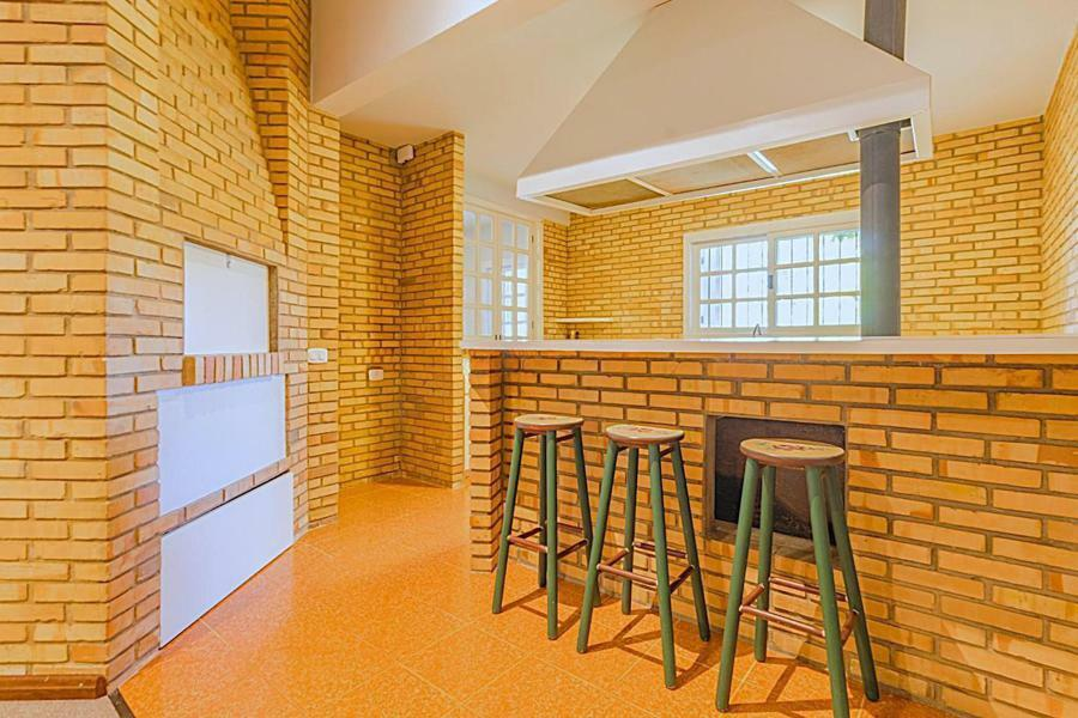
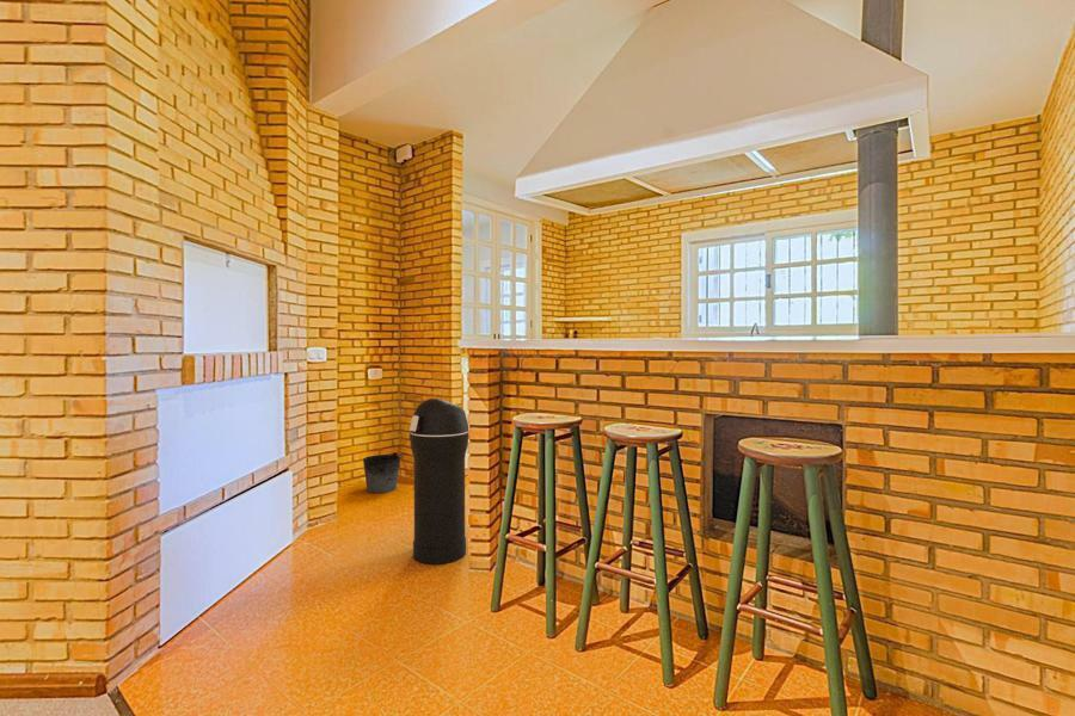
+ bucket [362,451,404,494]
+ trash can [408,397,469,566]
